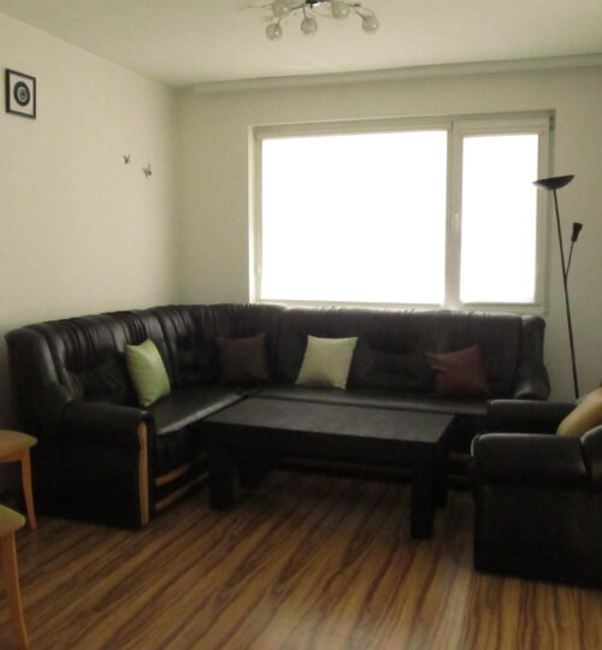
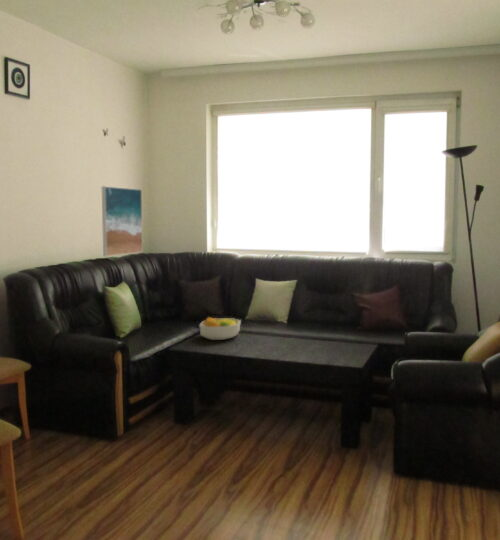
+ fruit bowl [198,316,242,341]
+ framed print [101,185,144,257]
